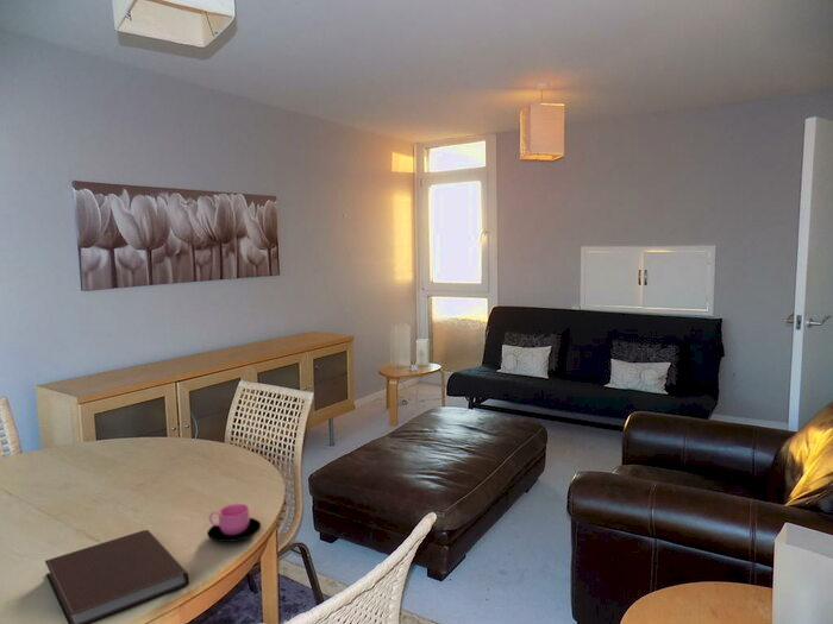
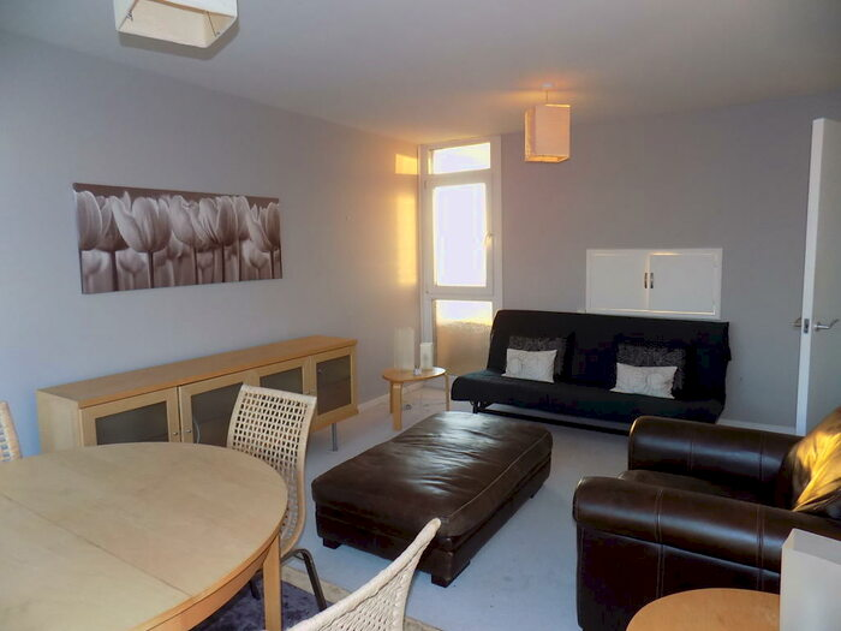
- cup [206,503,262,543]
- notebook [44,529,190,624]
